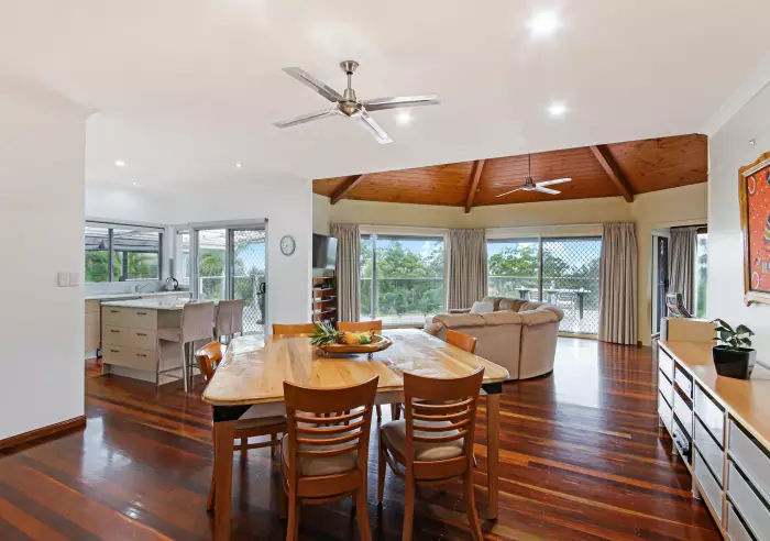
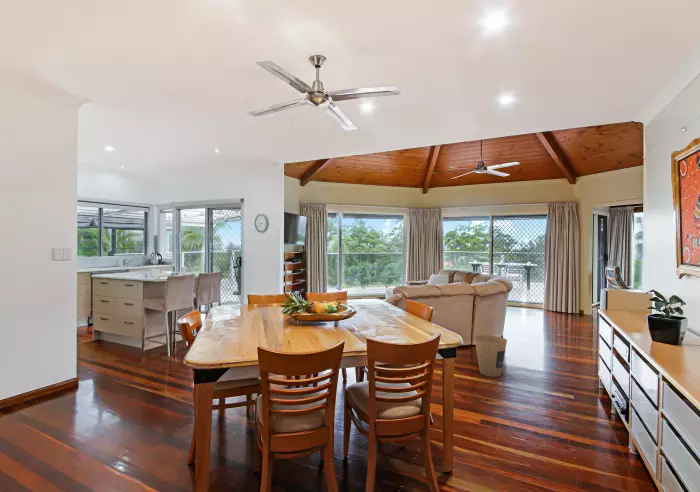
+ trash can [474,334,508,378]
